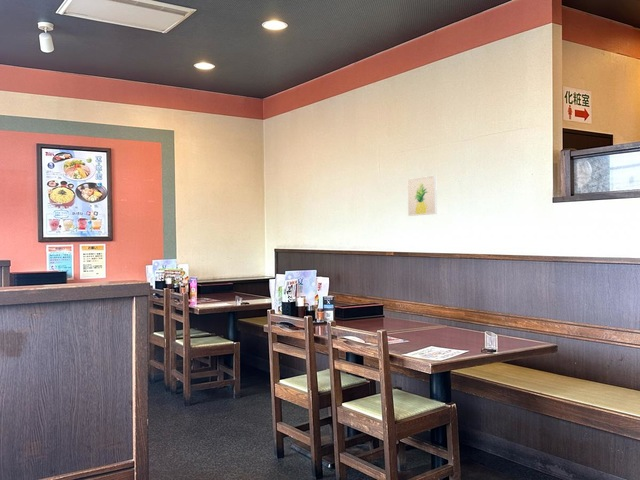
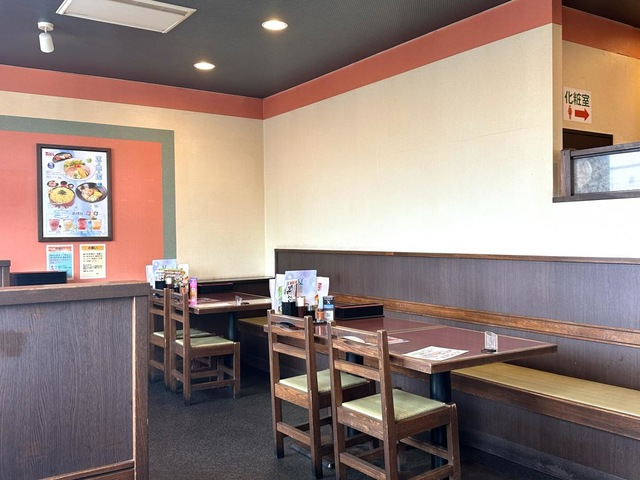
- wall art [407,174,438,217]
